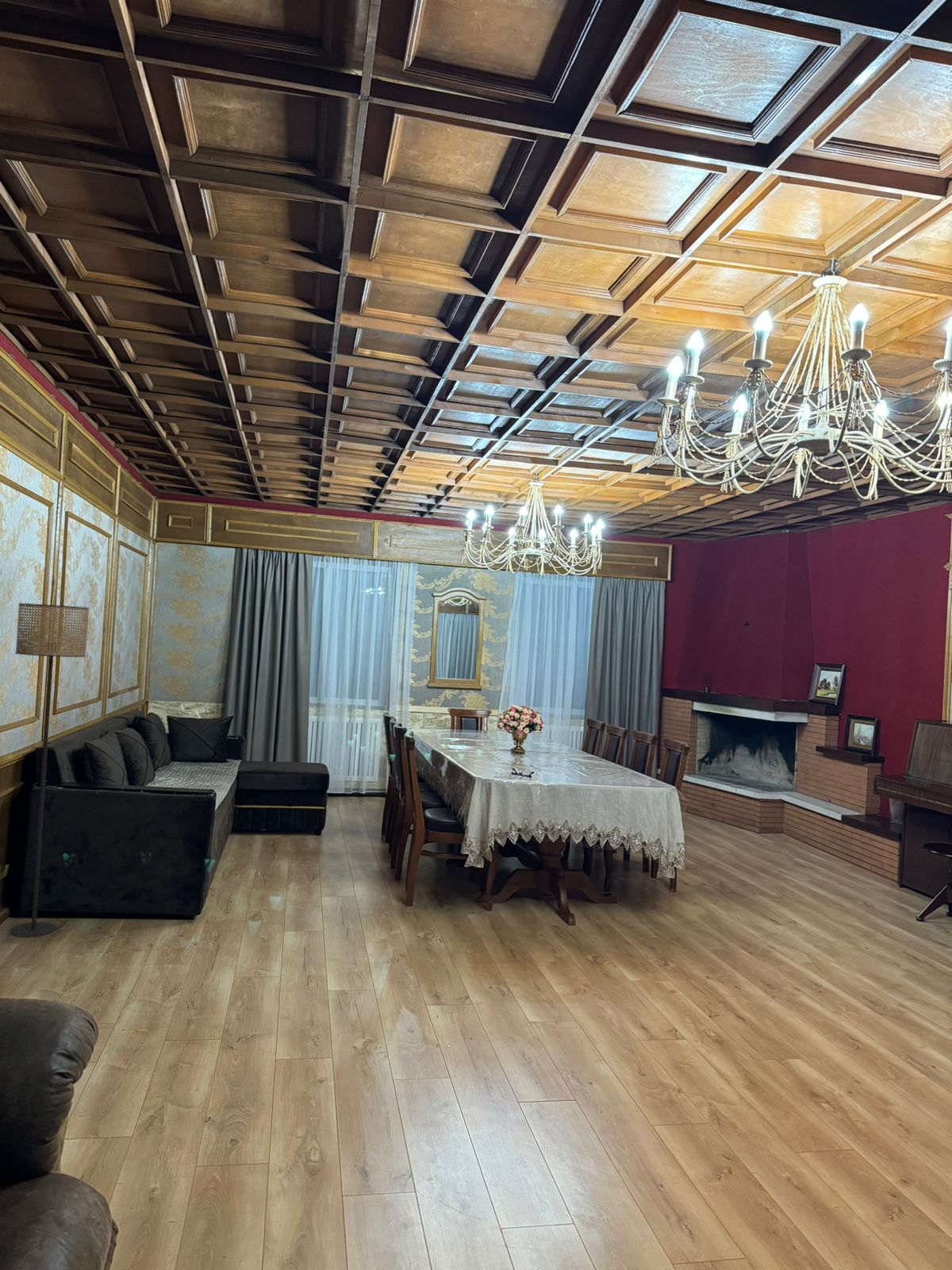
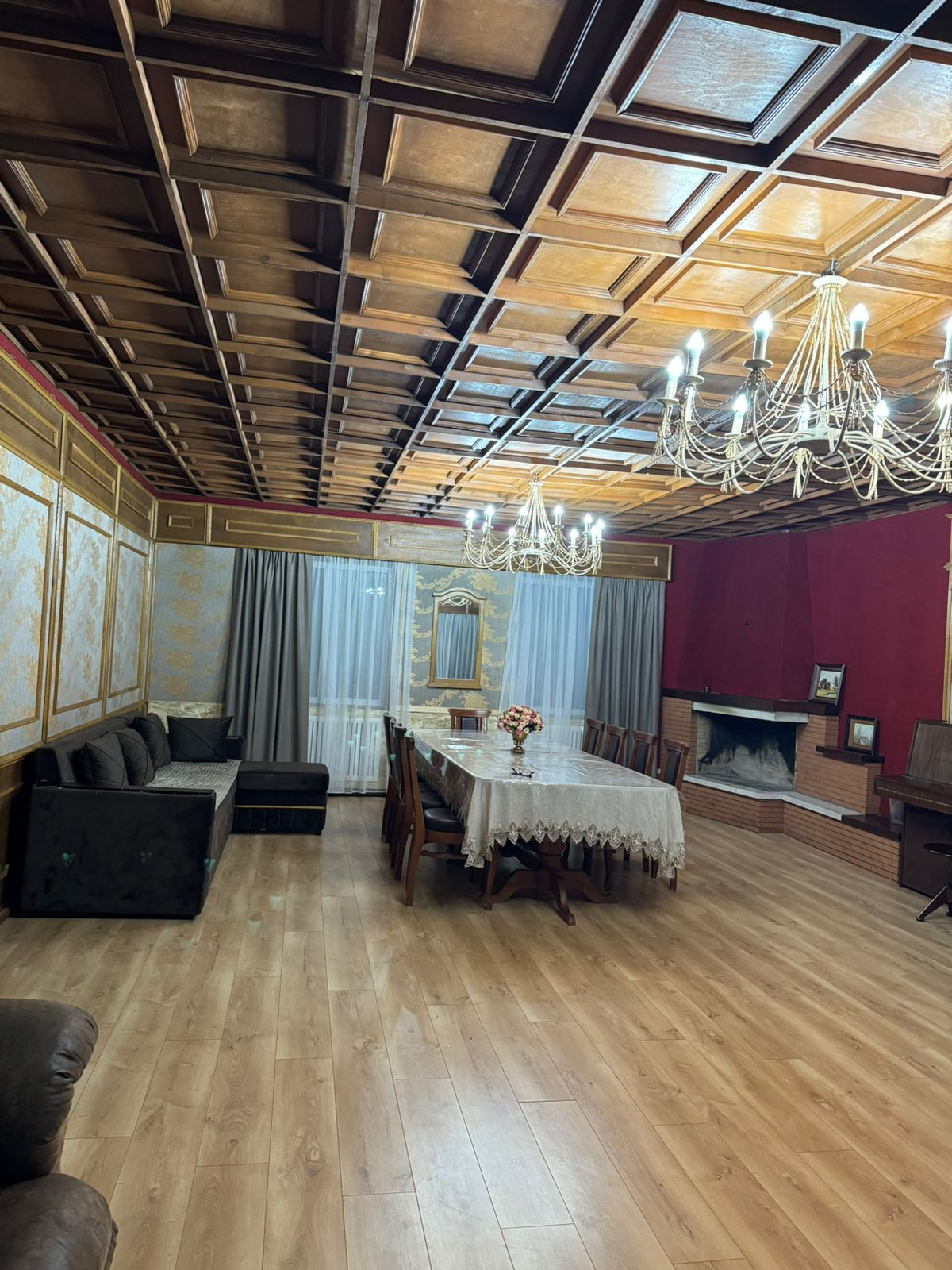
- floor lamp [9,602,90,938]
